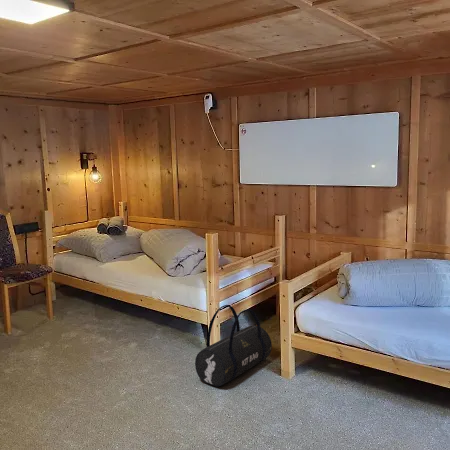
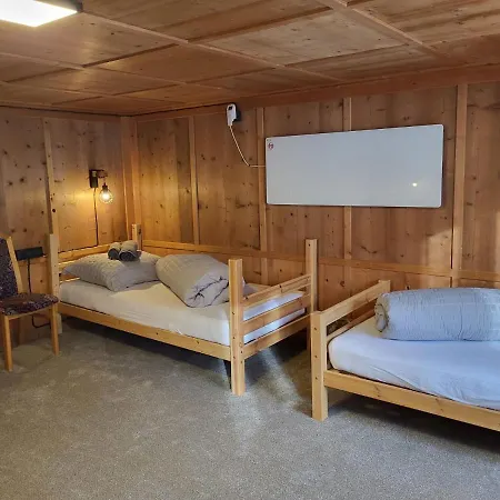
- duffel bag [194,304,273,387]
